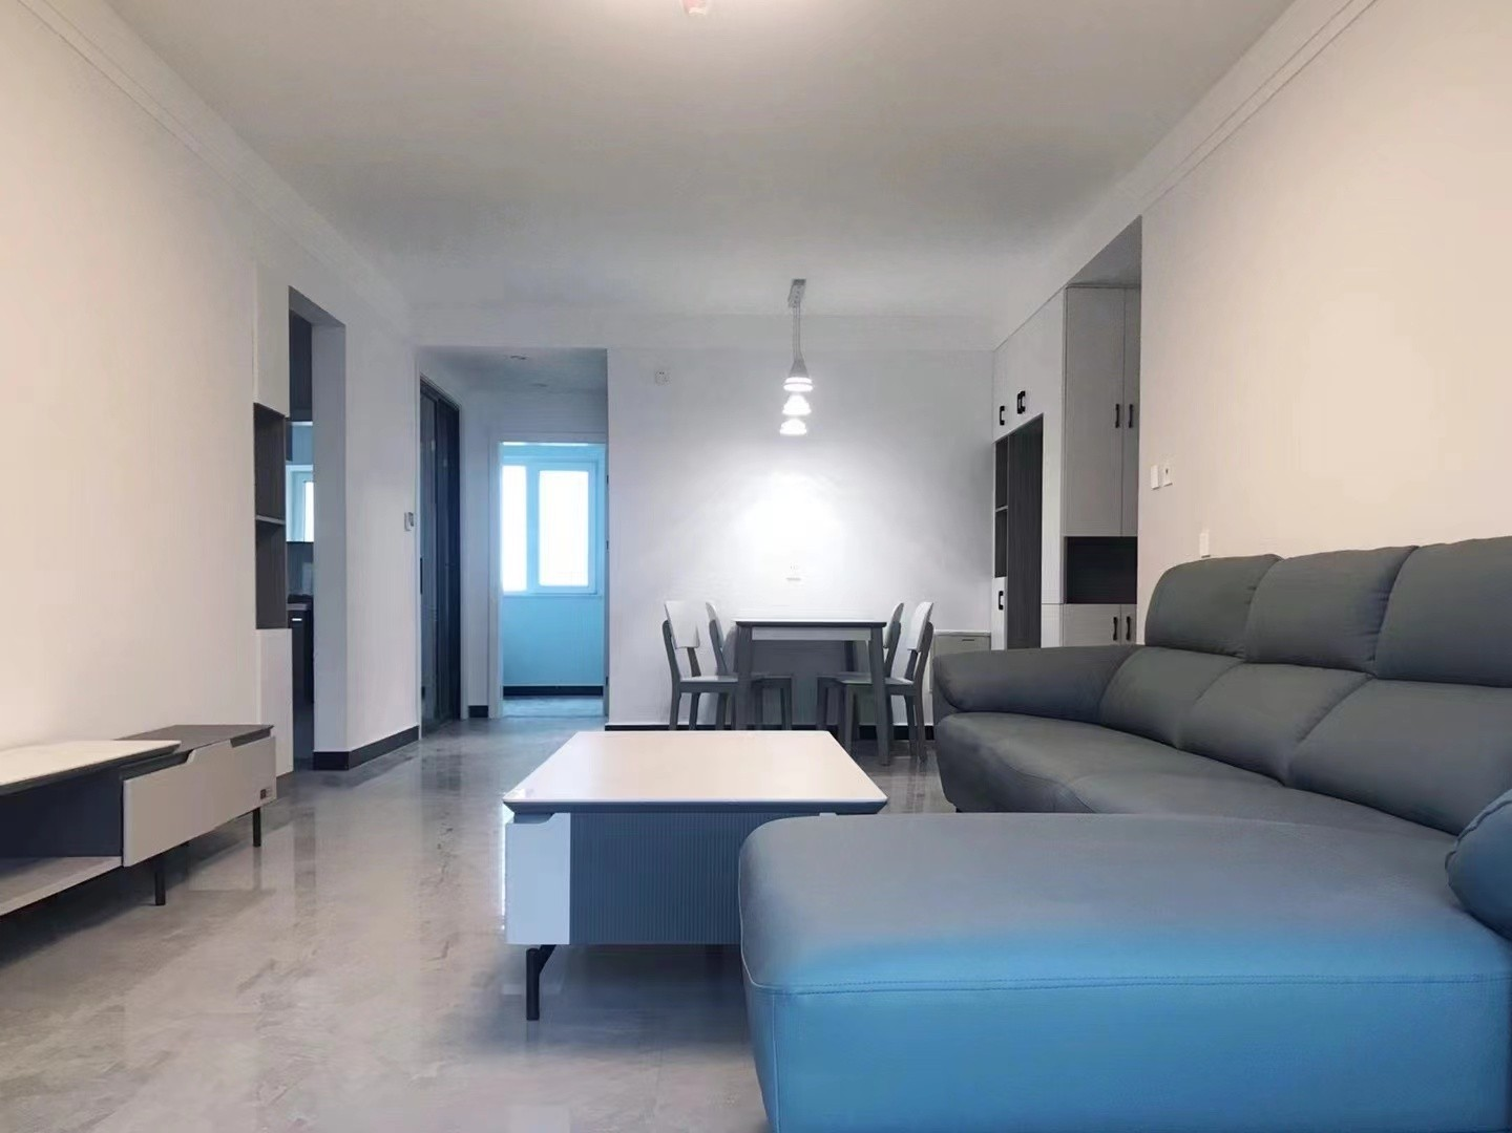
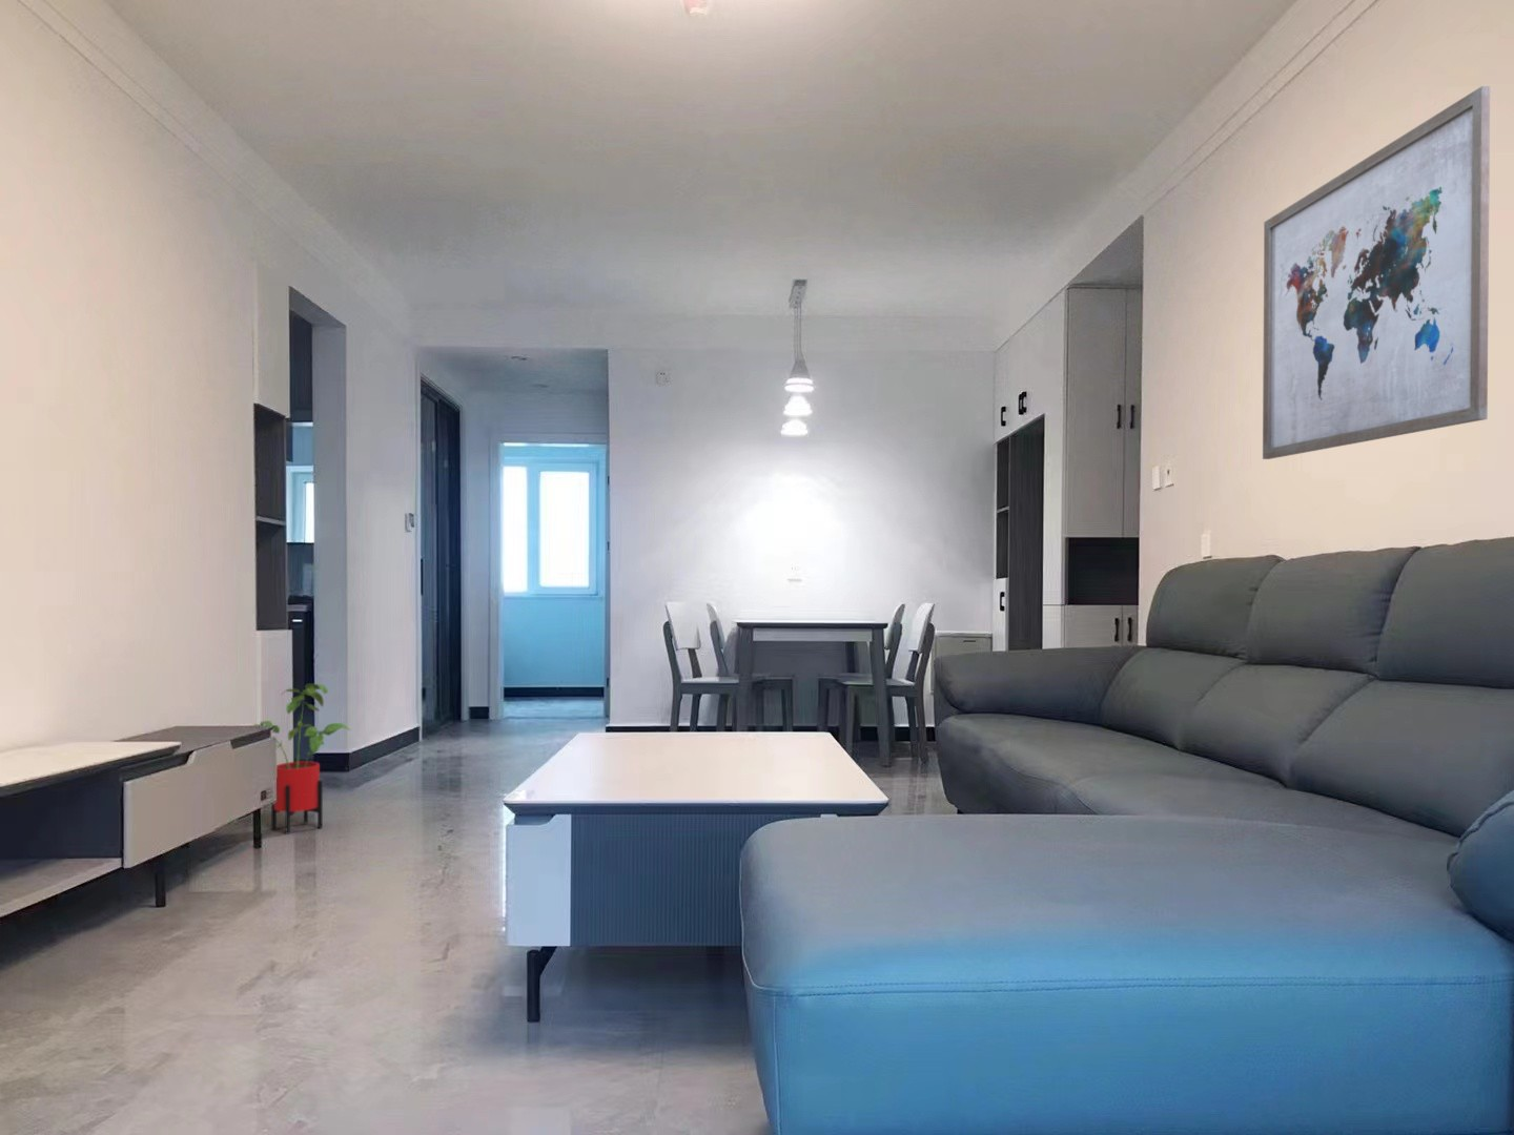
+ house plant [252,683,352,836]
+ wall art [1261,85,1491,460]
